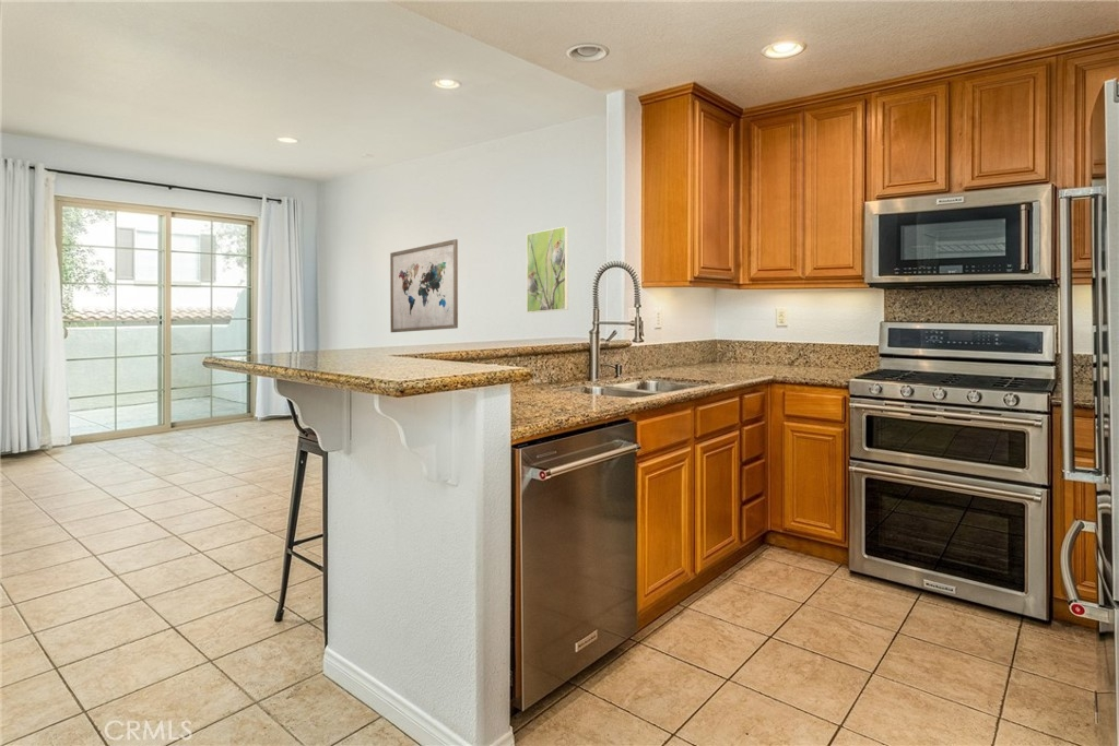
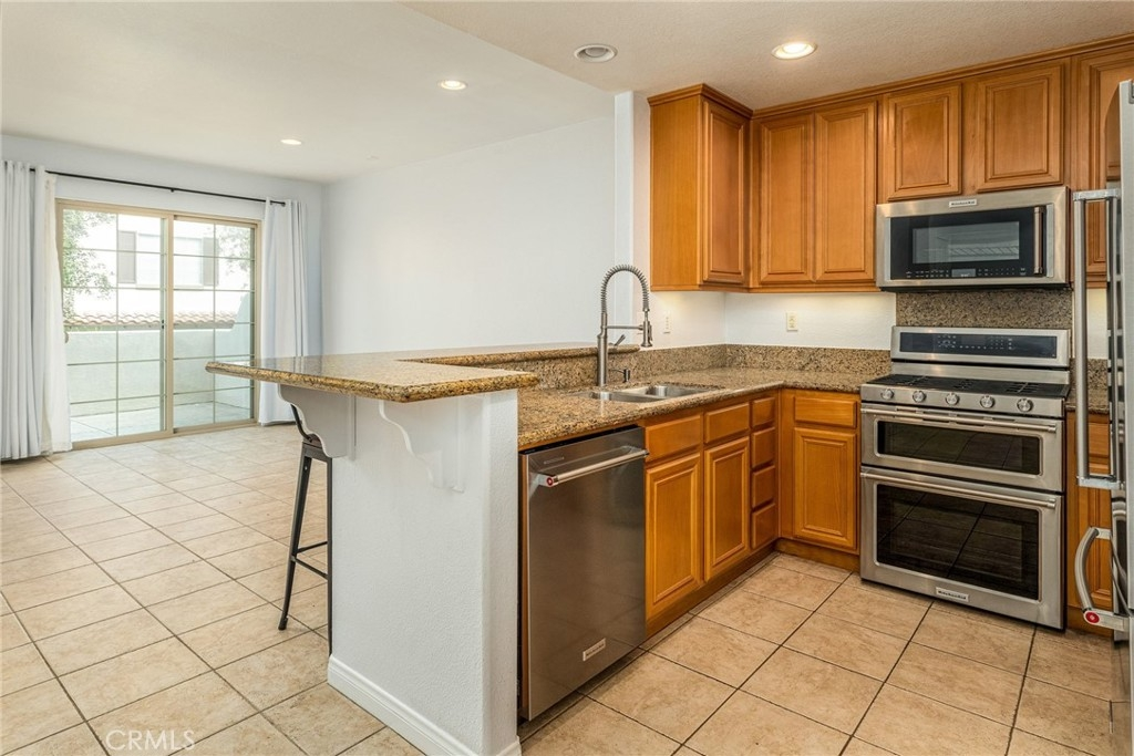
- wall art [389,238,459,333]
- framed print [526,226,569,313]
